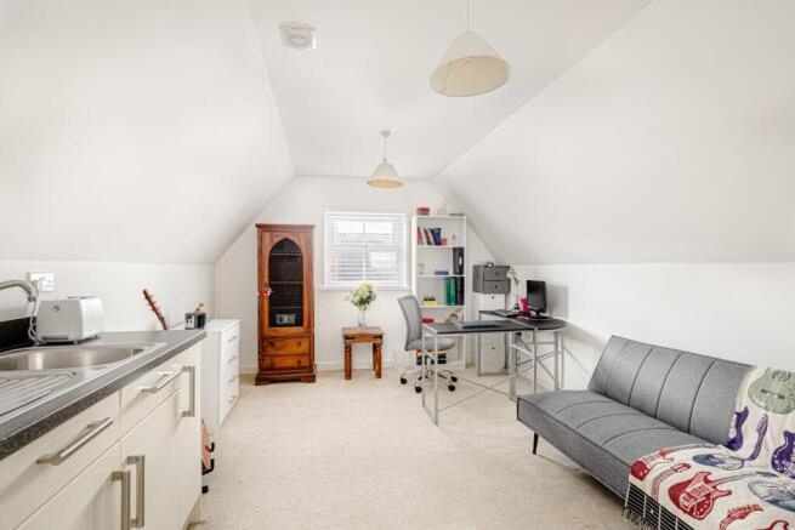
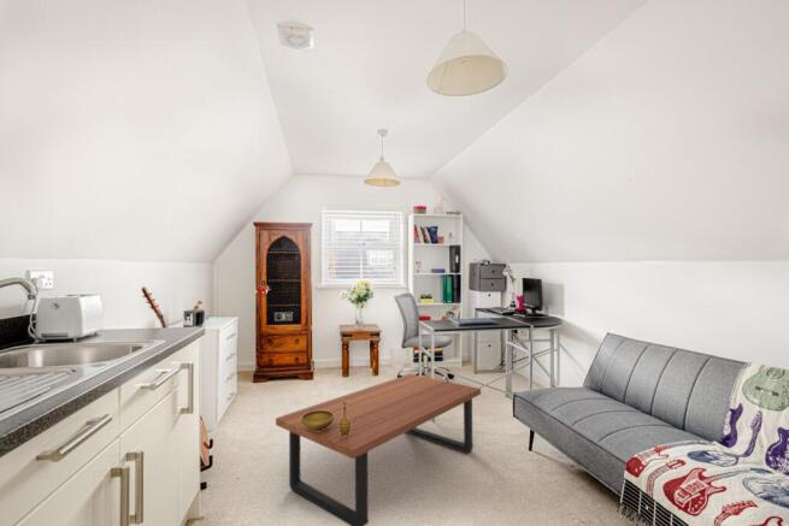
+ decorative bowl [301,401,352,437]
+ coffee table [275,373,482,526]
